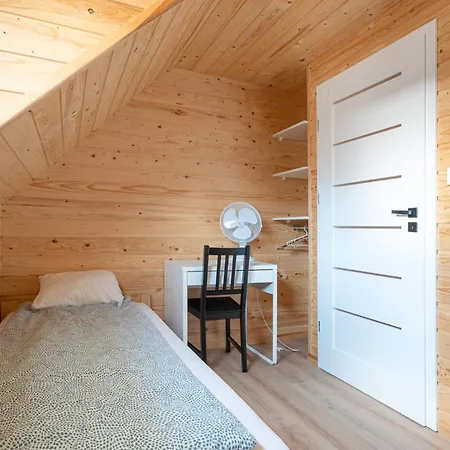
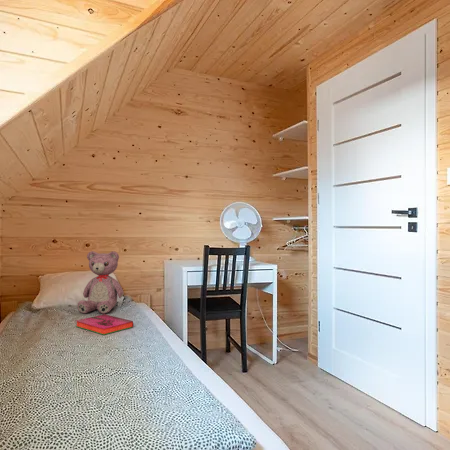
+ hardback book [75,313,134,336]
+ teddy bear [77,250,125,315]
